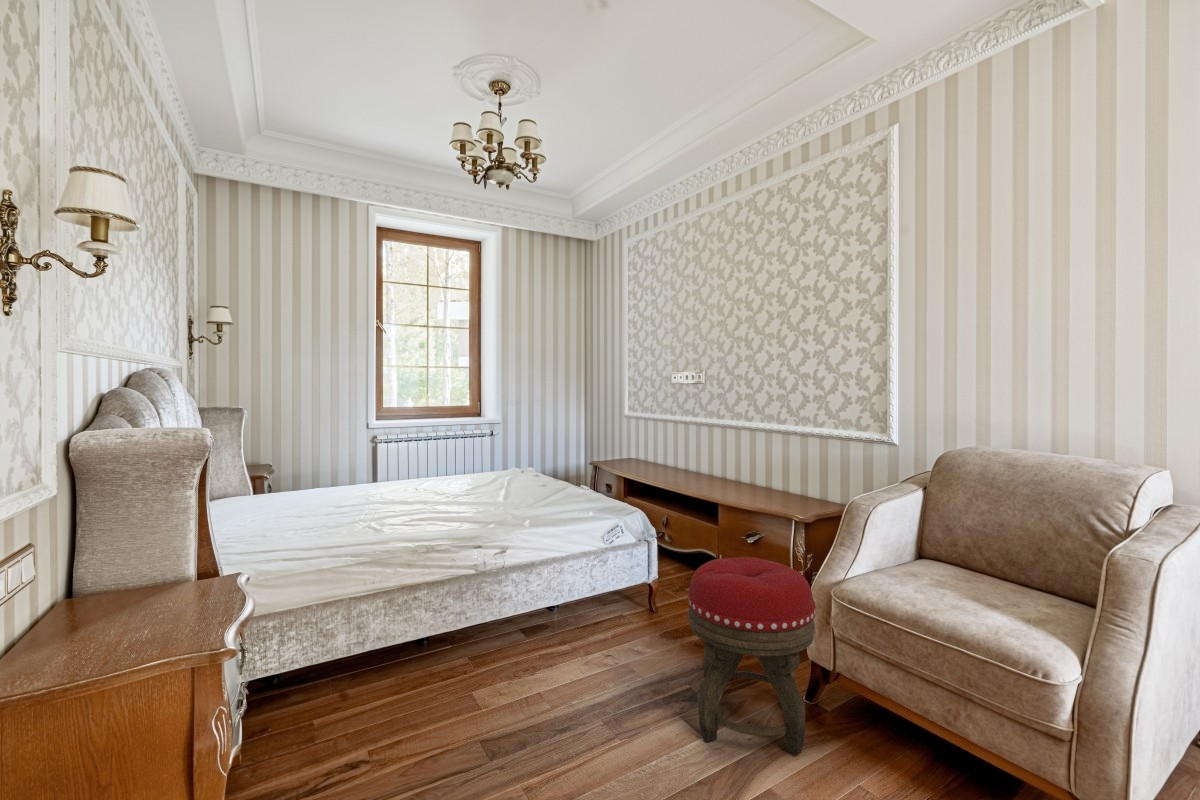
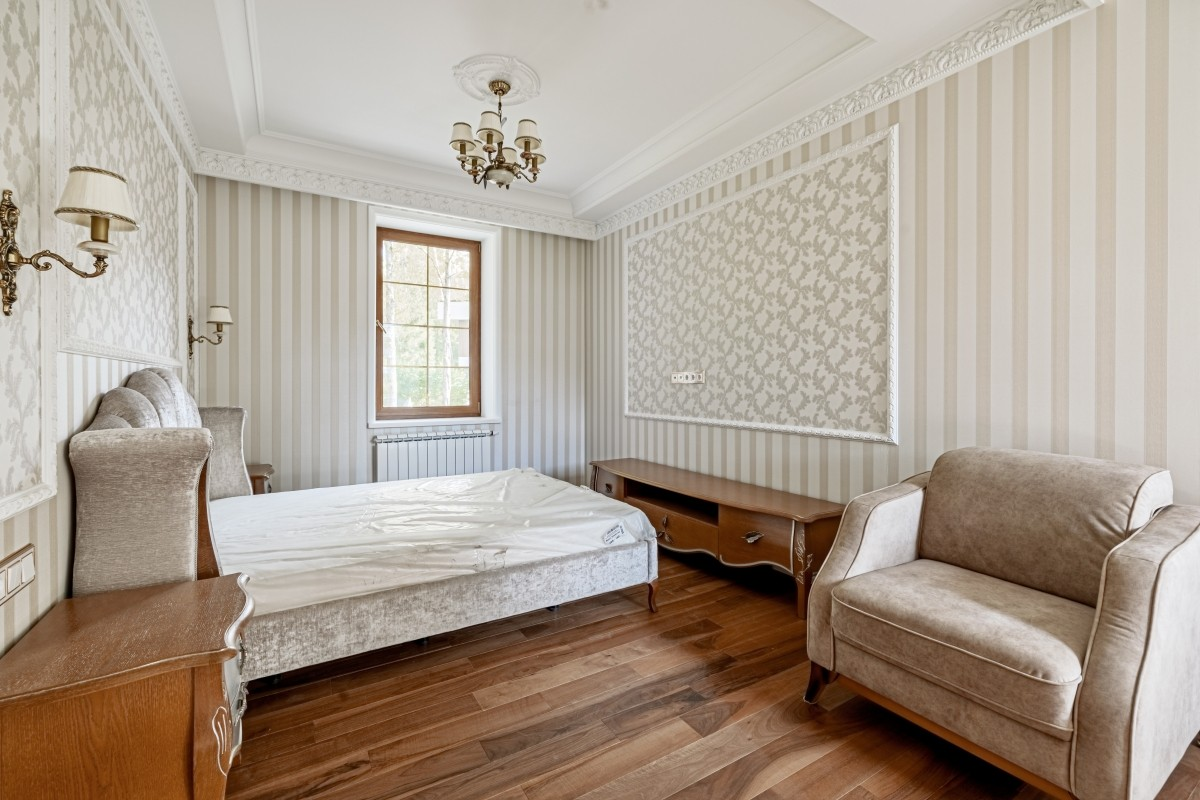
- footstool [687,556,816,756]
